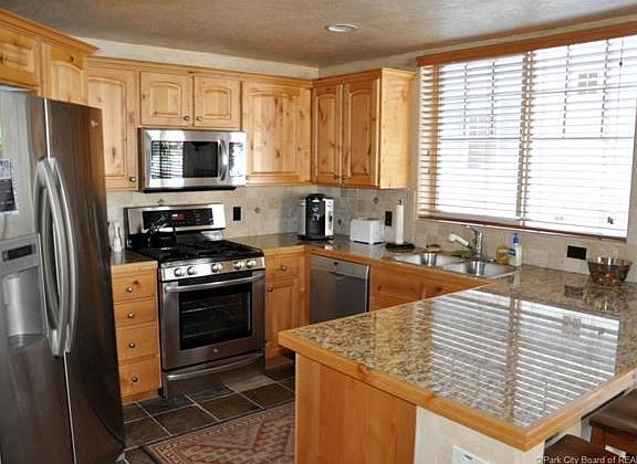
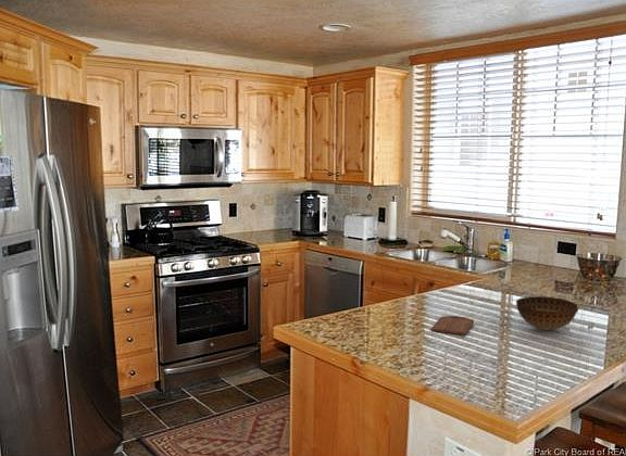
+ cutting board [430,315,475,335]
+ bowl [515,295,579,331]
